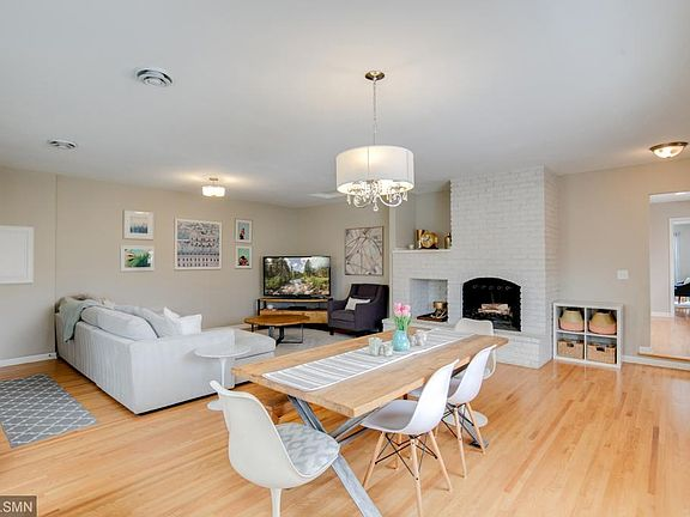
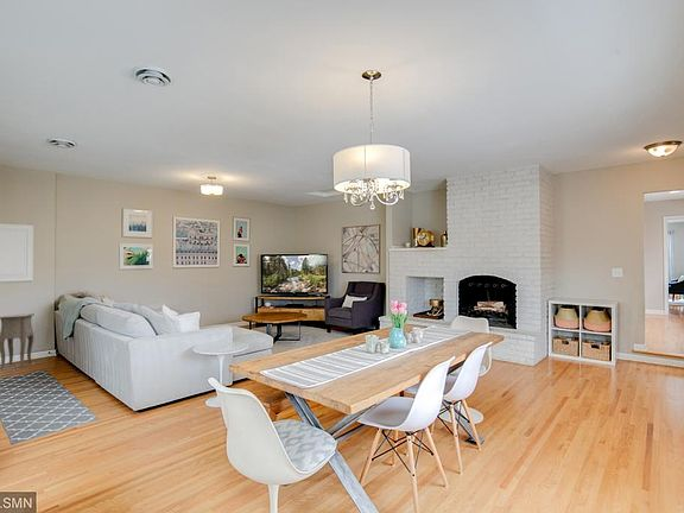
+ side table [0,312,36,370]
